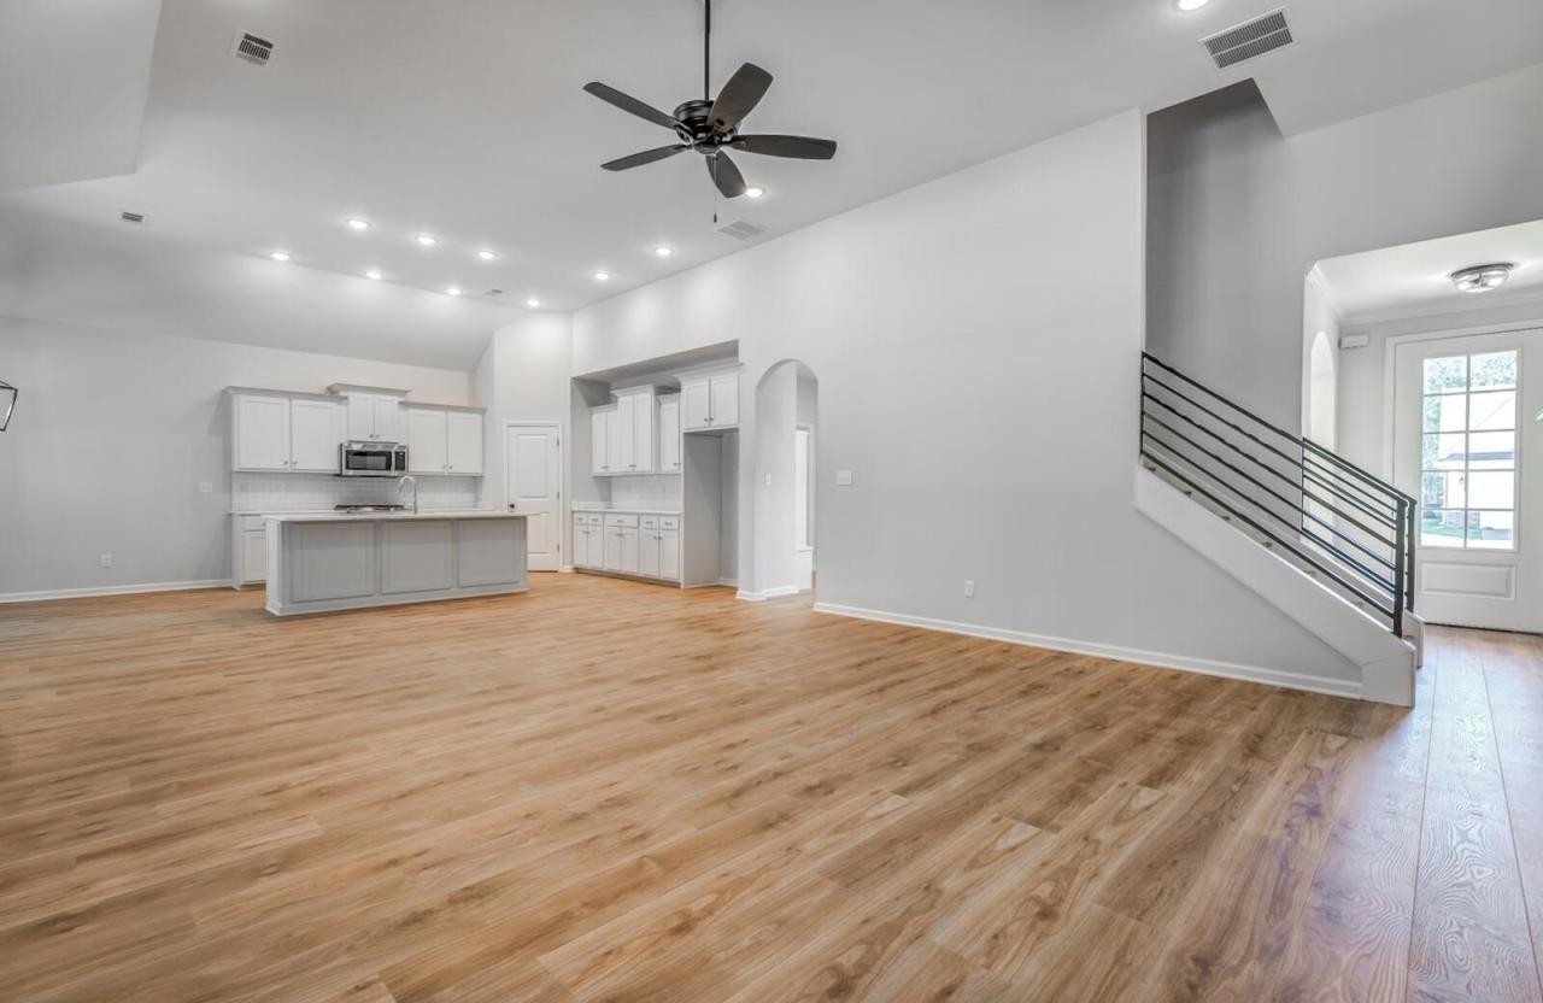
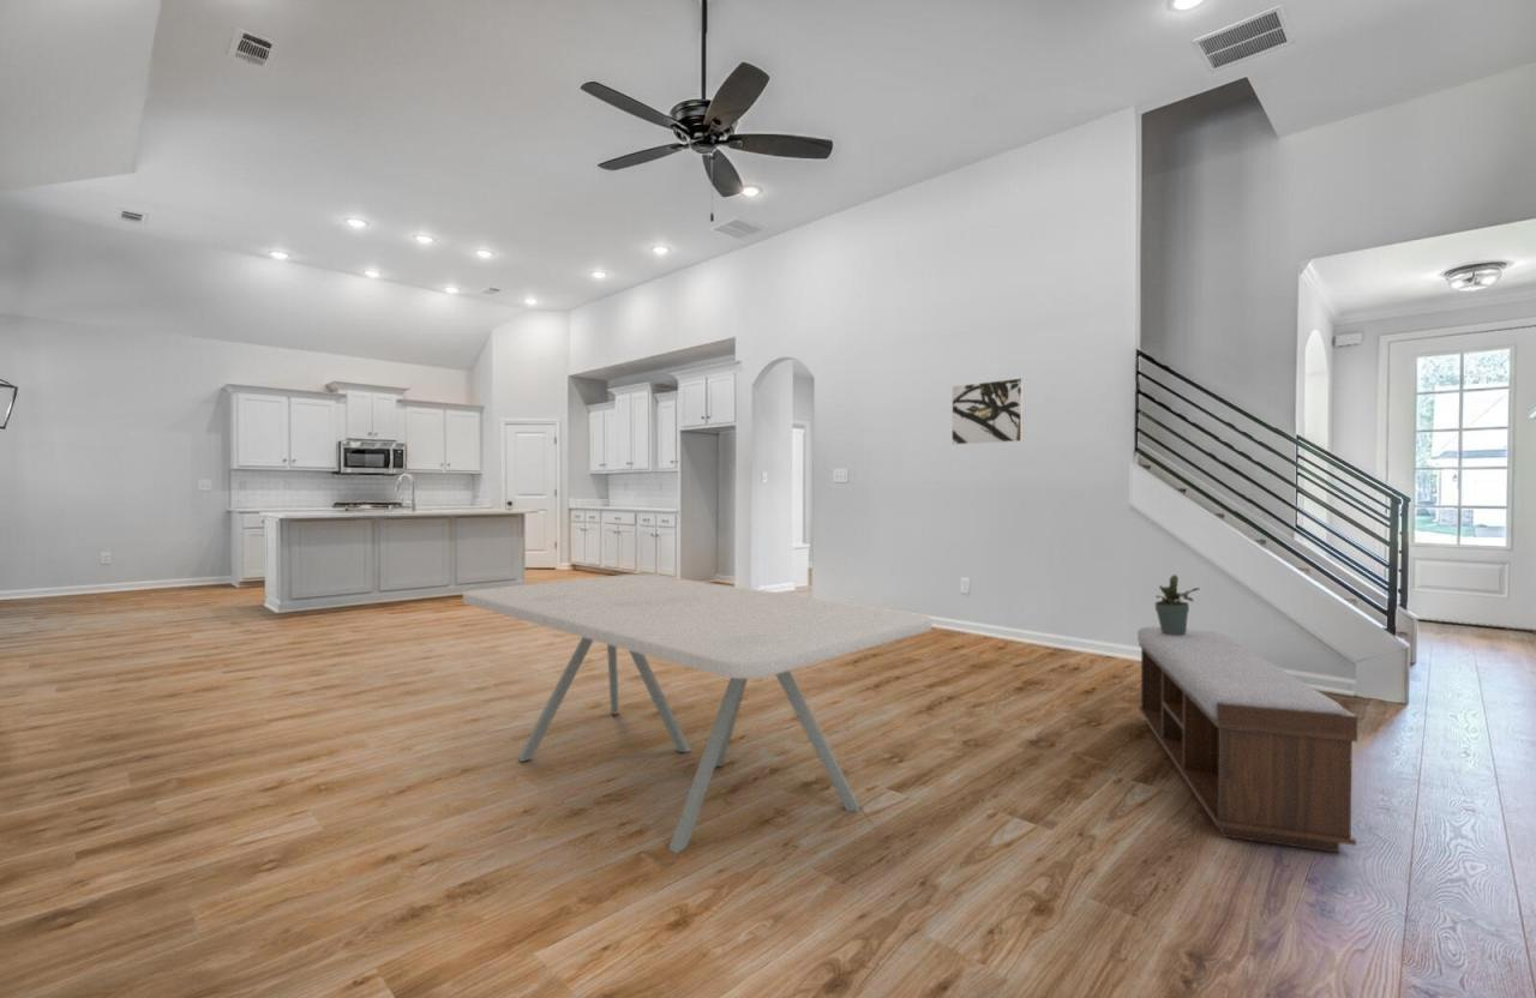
+ dining table [462,573,932,855]
+ bench [1136,626,1358,854]
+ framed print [950,377,1025,446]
+ potted plant [1154,573,1201,635]
